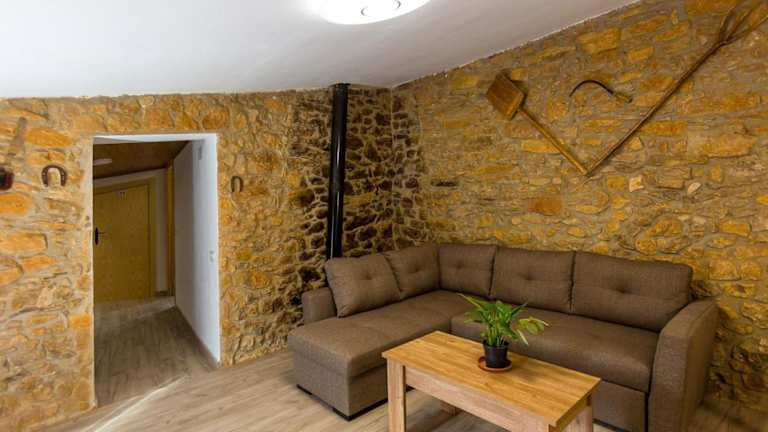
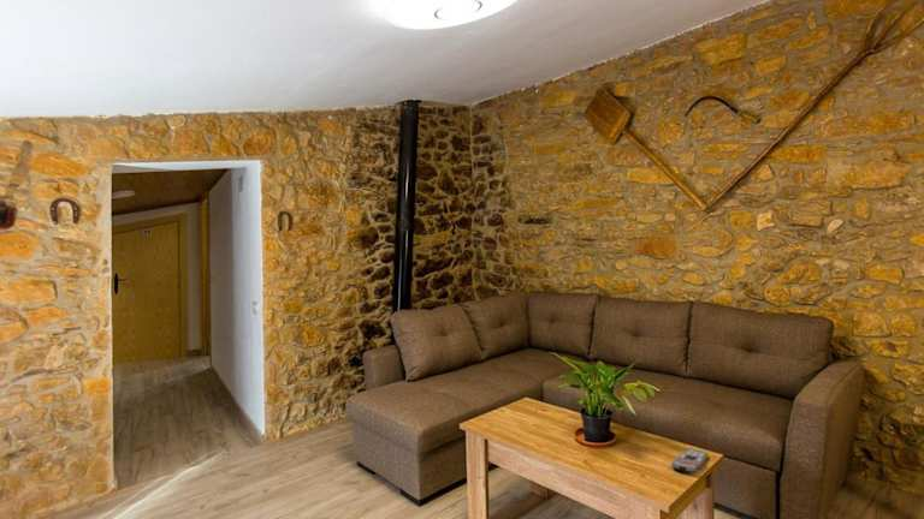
+ remote control [670,448,709,475]
